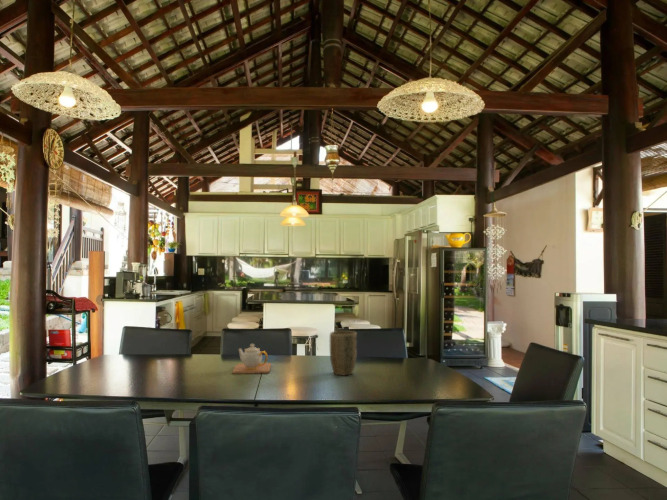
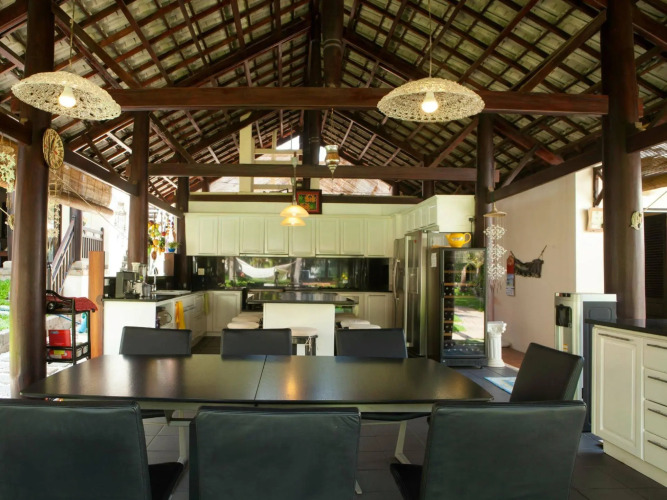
- plant pot [329,330,358,376]
- teapot [231,343,272,375]
